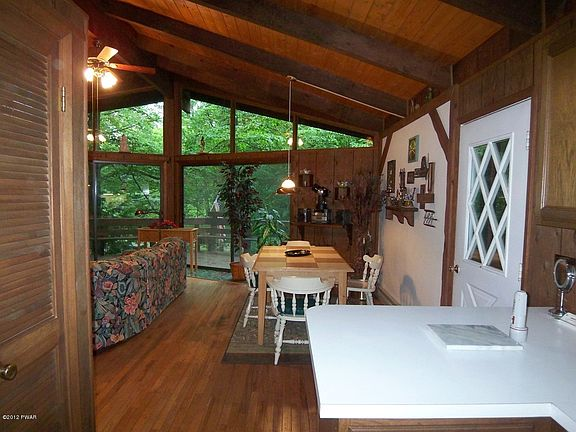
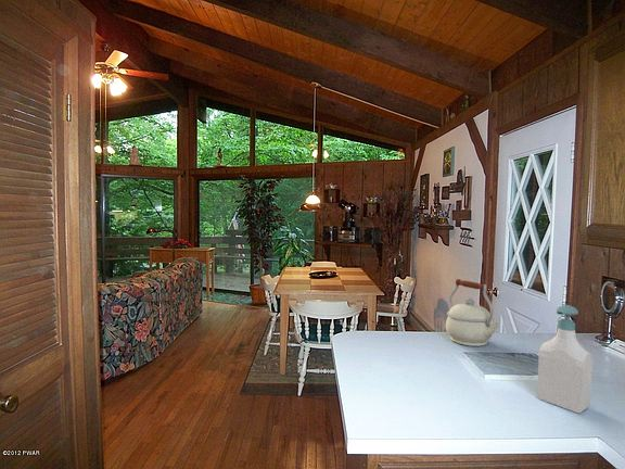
+ soap bottle [536,304,594,415]
+ kettle [445,278,500,347]
